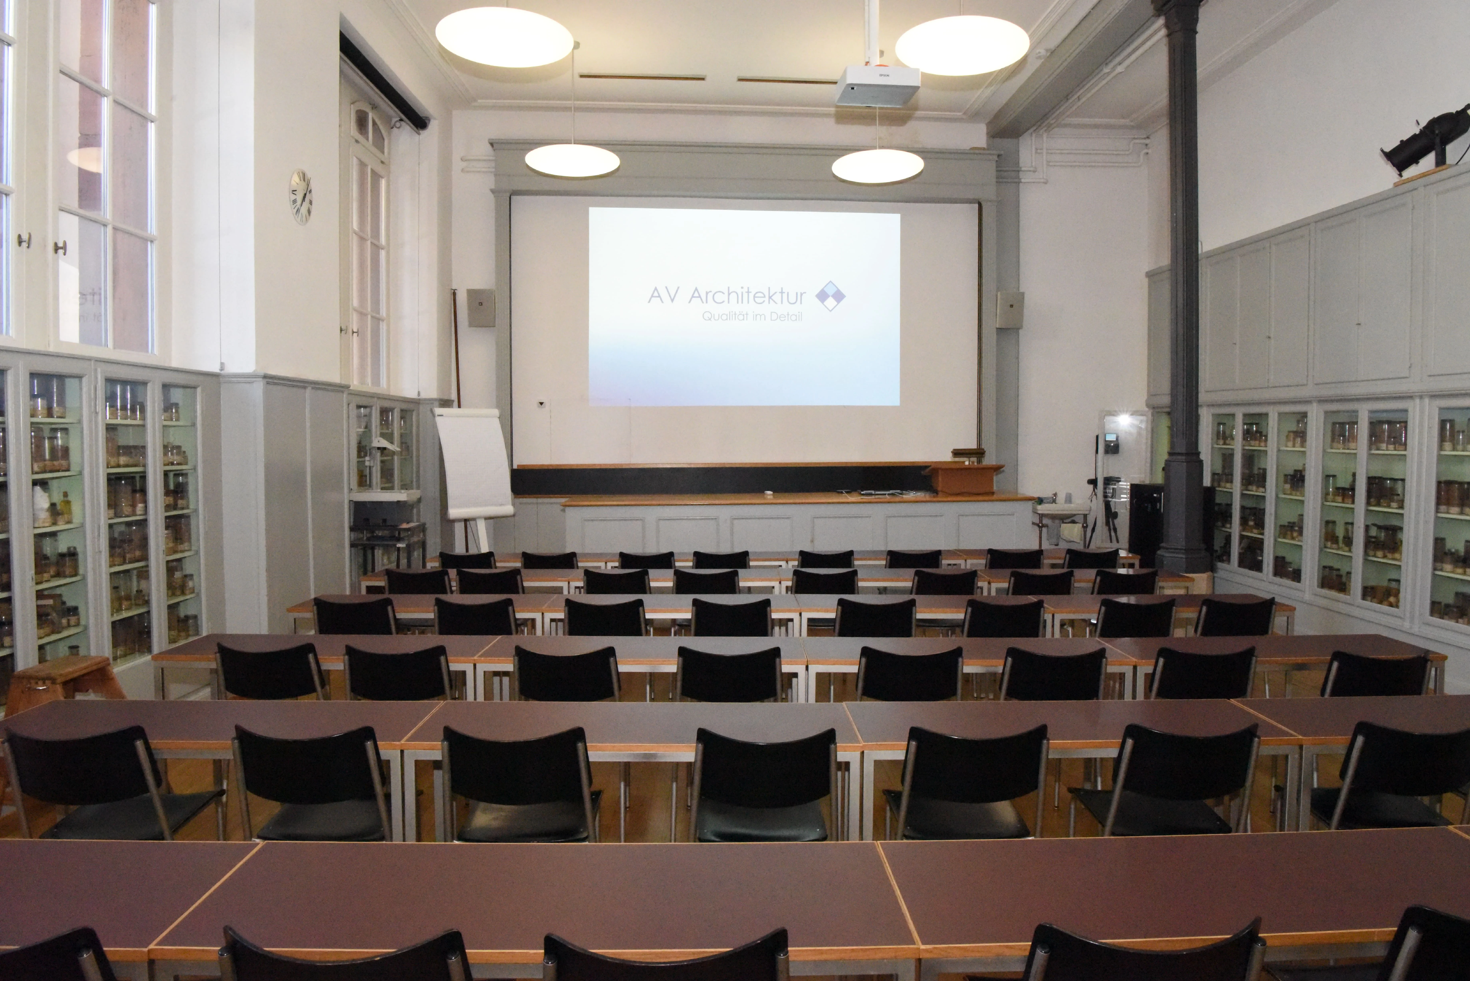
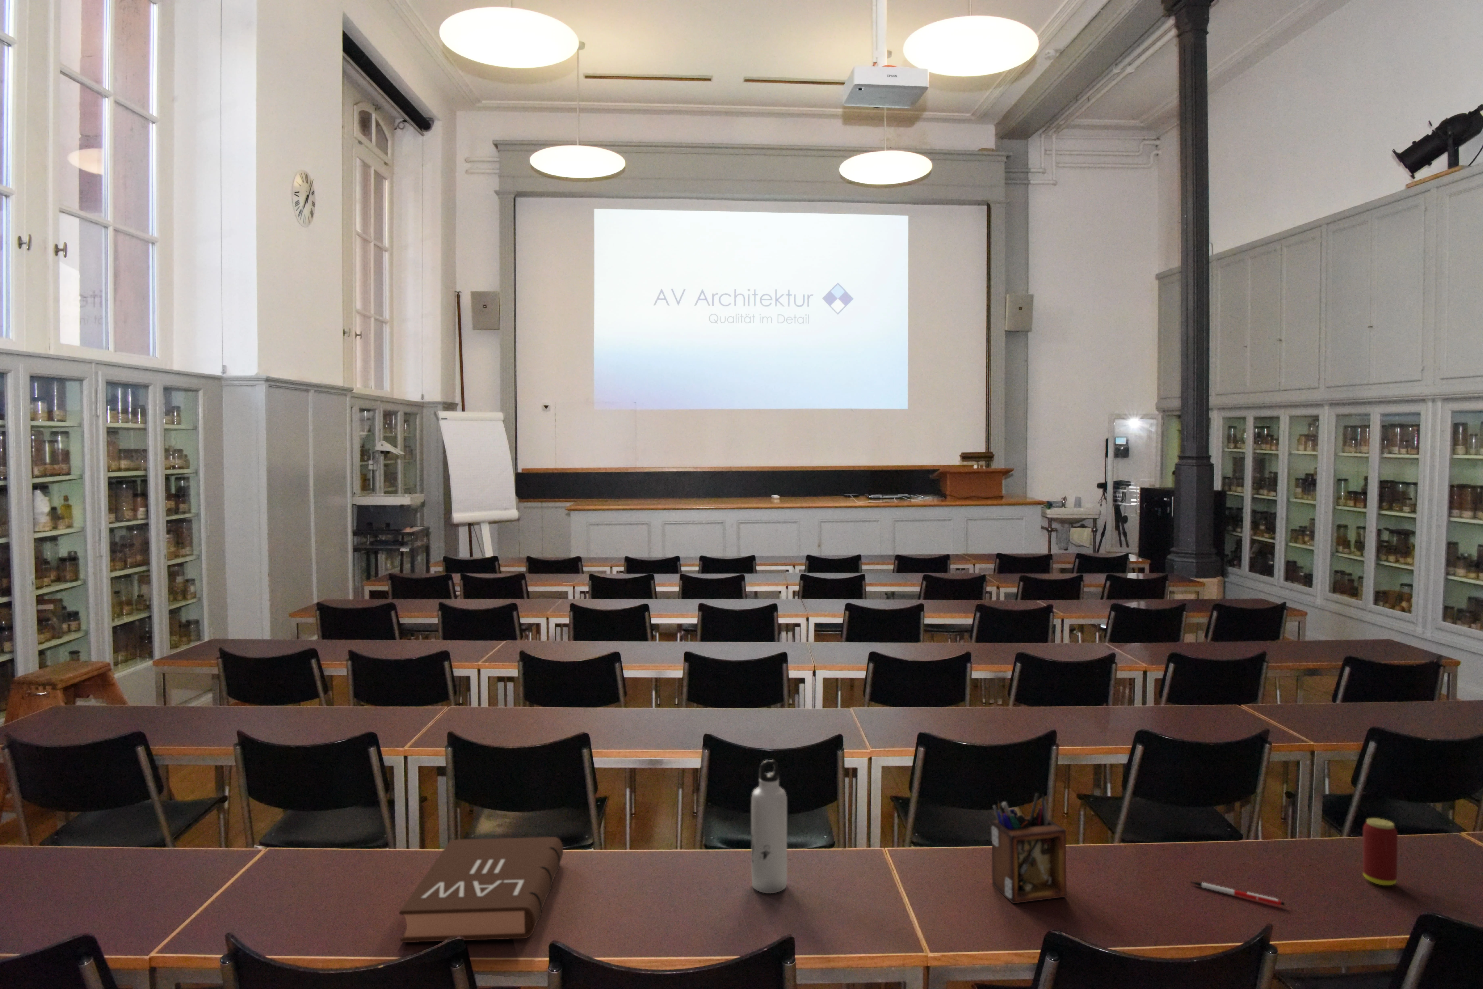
+ pen [1188,881,1285,906]
+ water bottle [751,759,787,894]
+ beverage can [1363,818,1398,886]
+ desk organizer [991,793,1067,904]
+ book [399,837,564,943]
